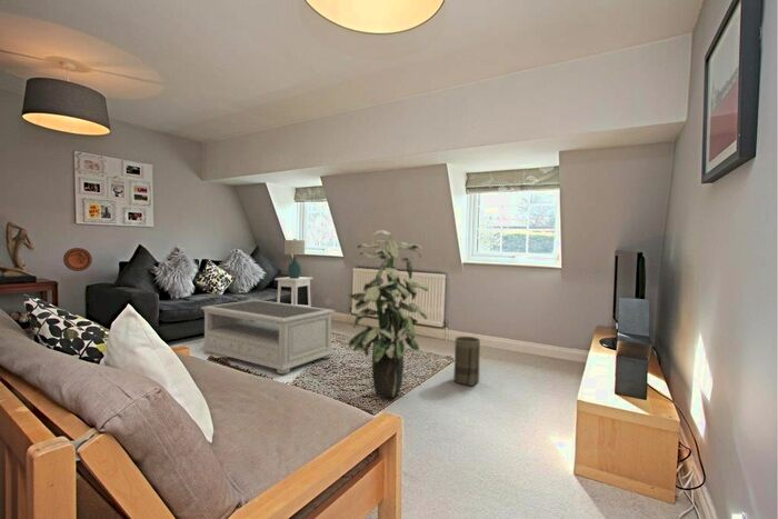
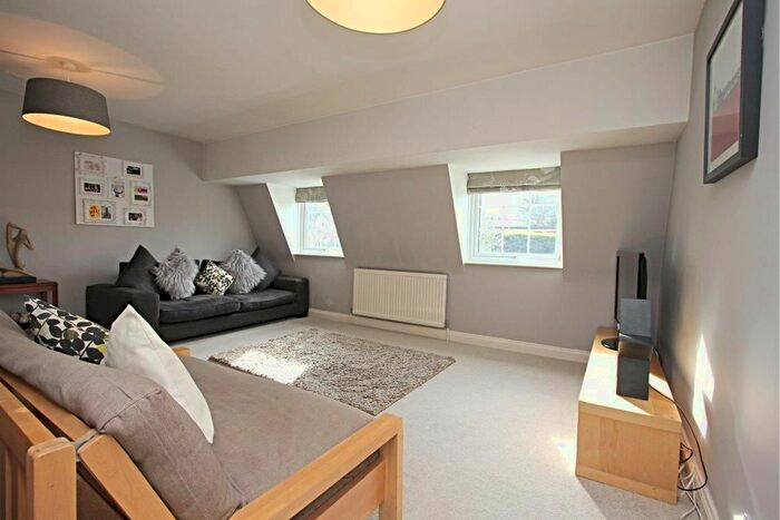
- indoor plant [347,229,429,399]
- table lamp [283,238,306,278]
- side table [273,276,315,307]
- coffee table [199,299,337,375]
- basket [452,336,481,387]
- decorative plate [62,247,93,272]
